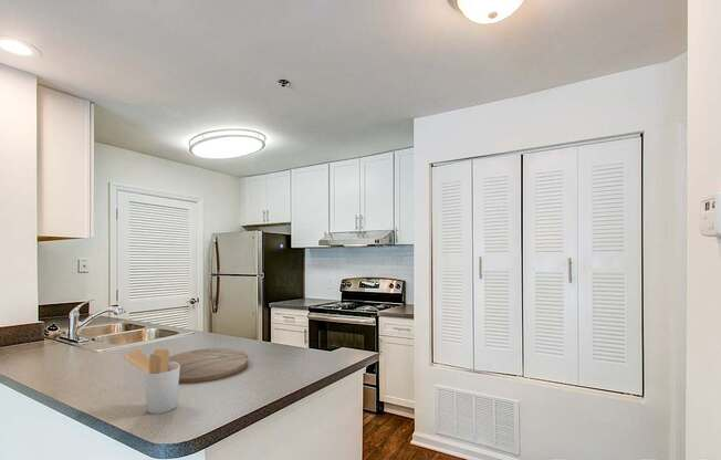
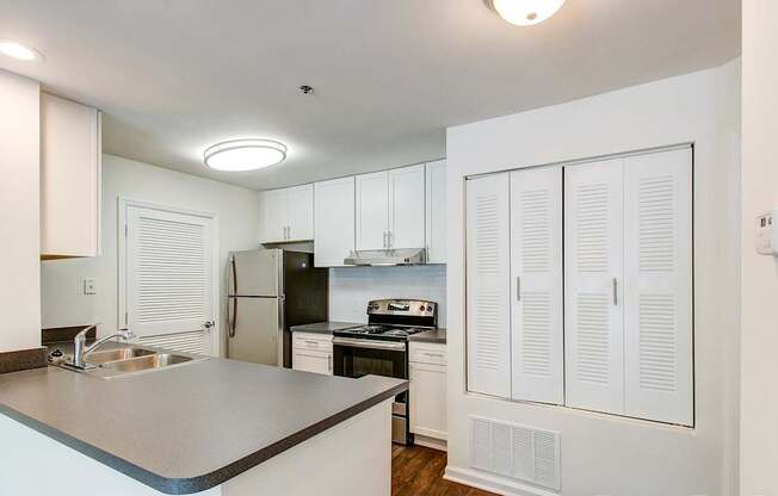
- utensil holder [123,348,180,415]
- cutting board [169,347,249,385]
